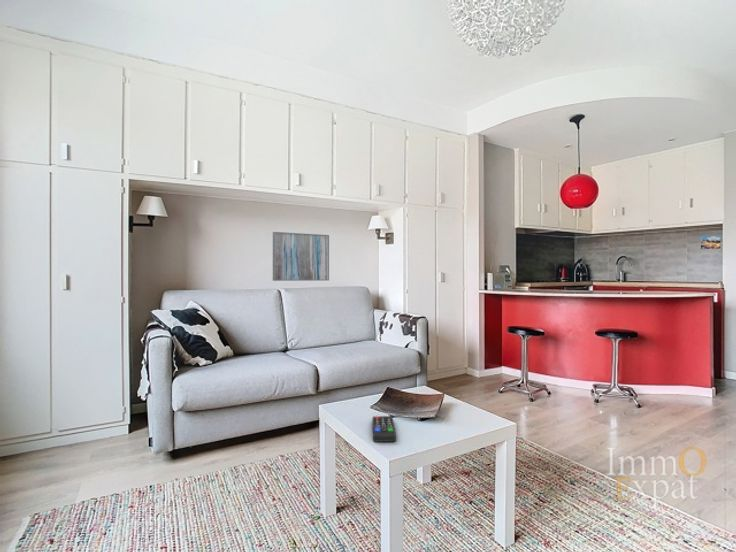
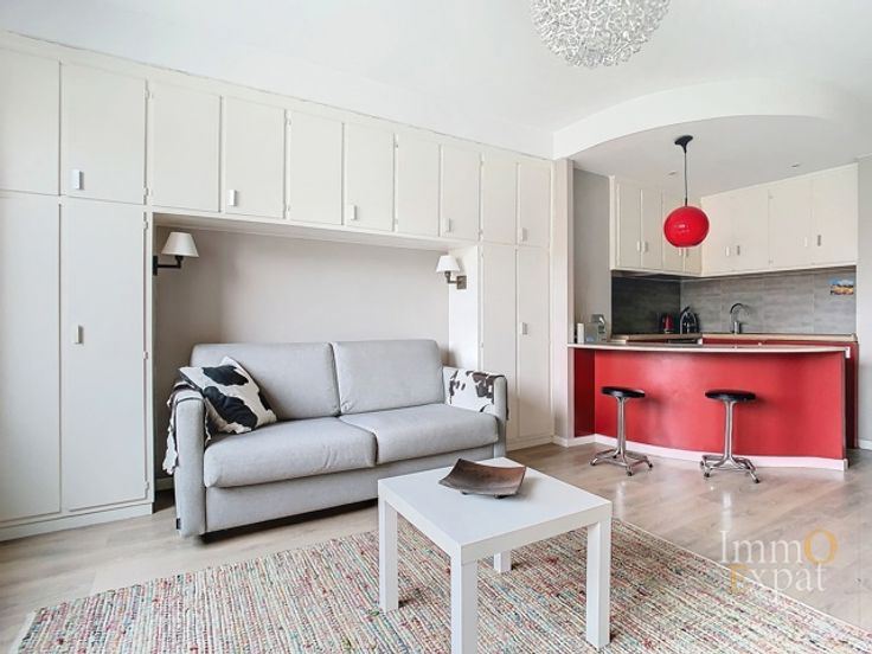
- wall art [272,231,330,282]
- remote control [371,415,397,443]
